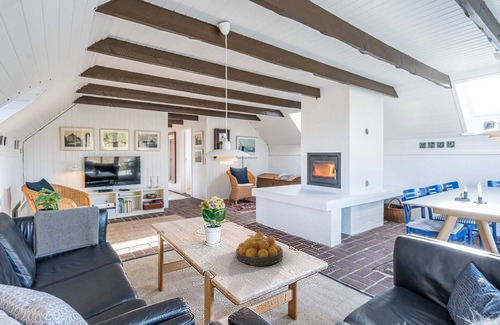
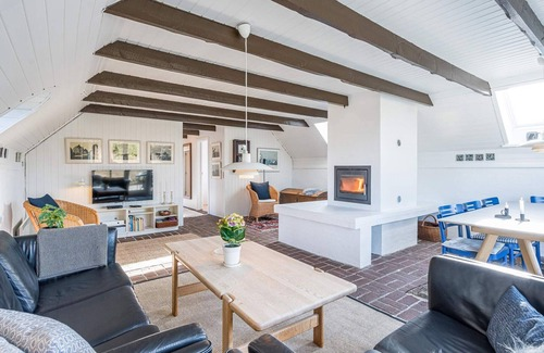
- fruit bowl [235,231,284,266]
